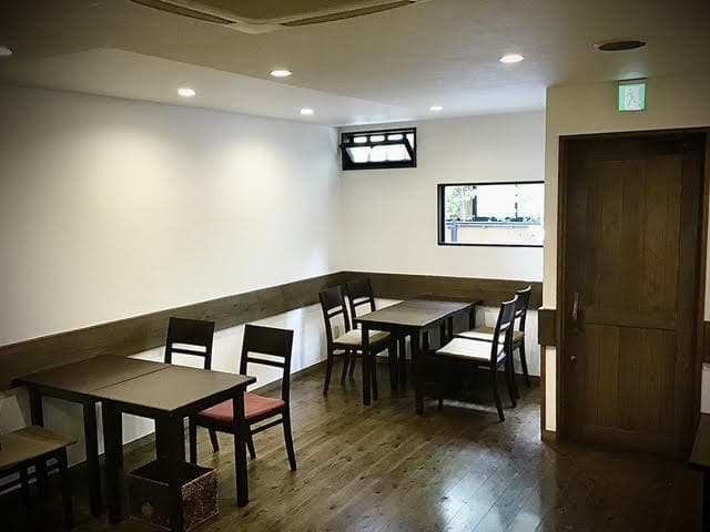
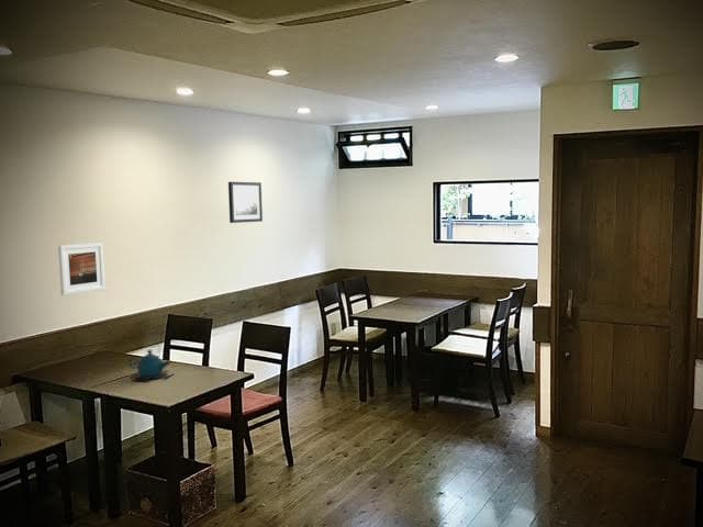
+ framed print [57,242,107,296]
+ wall art [227,181,264,224]
+ teapot [127,349,174,382]
